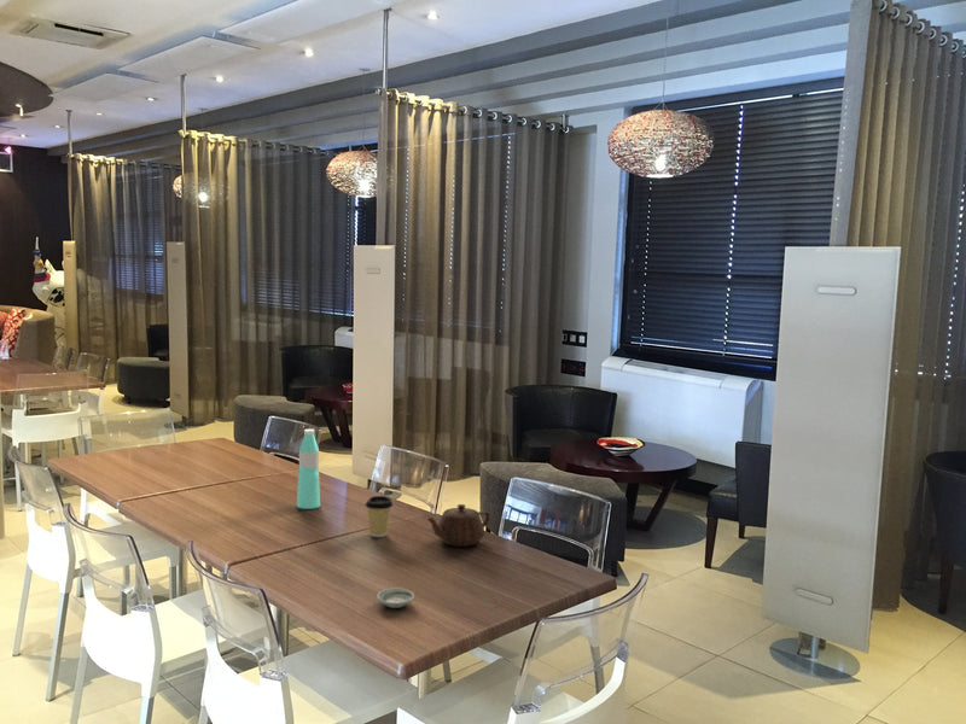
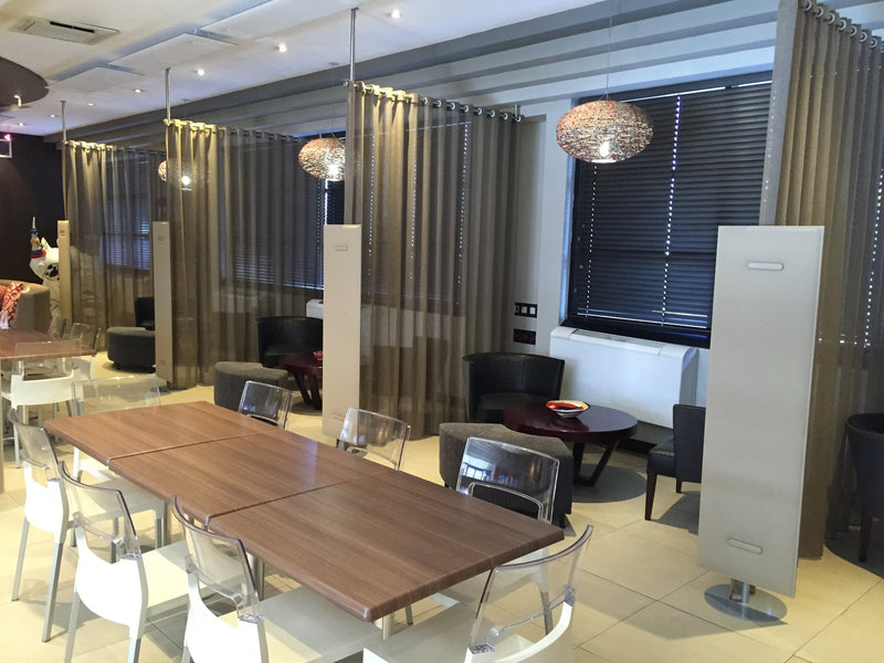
- saucer [376,588,415,609]
- teapot [426,503,491,548]
- water bottle [296,428,321,510]
- coffee cup [365,495,394,538]
